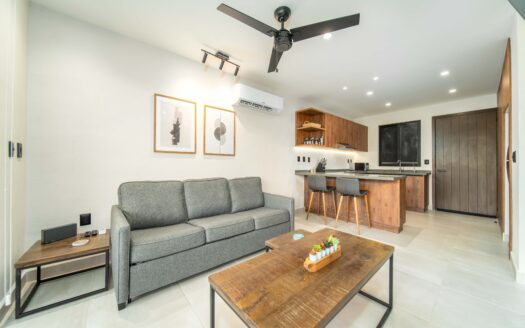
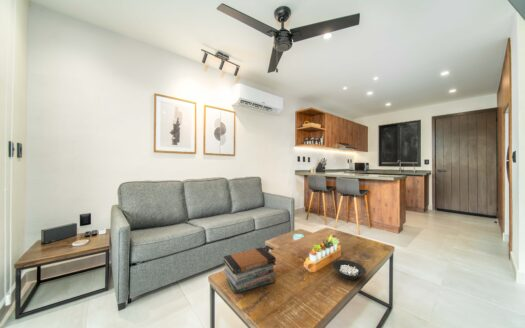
+ book stack [222,246,277,295]
+ cereal bowl [331,259,367,281]
